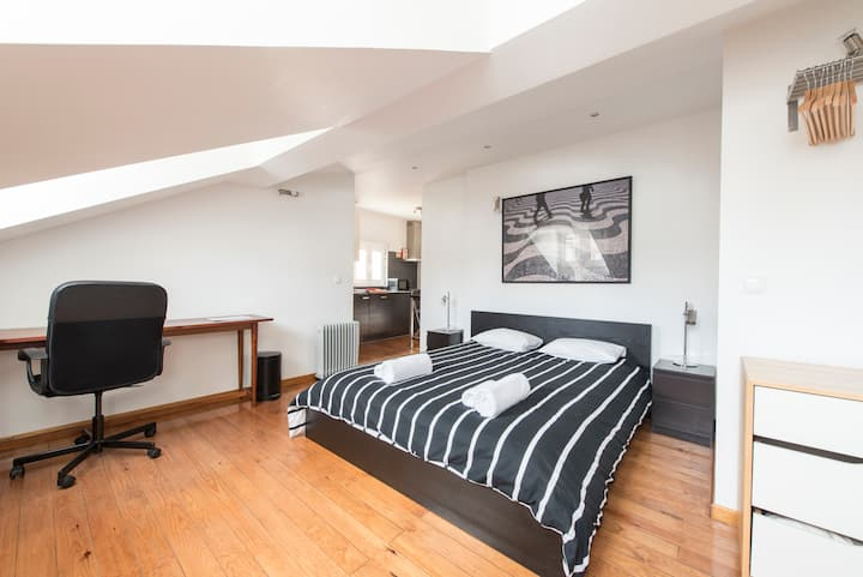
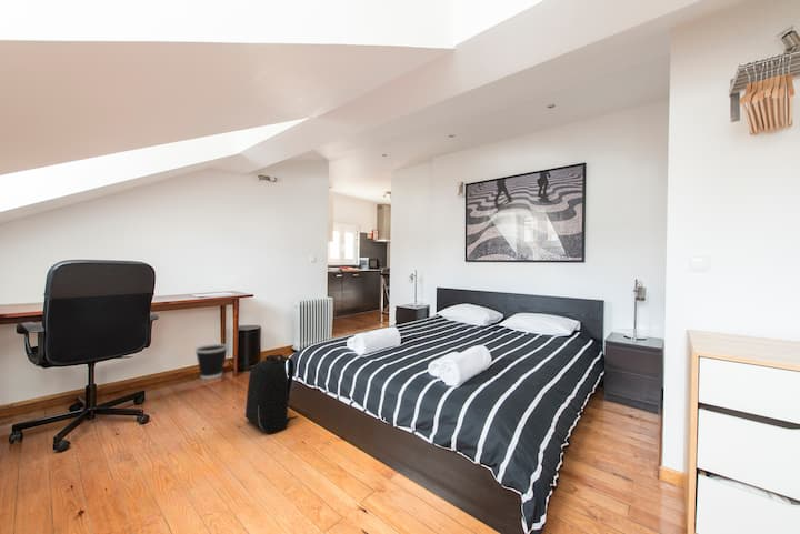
+ backpack [244,353,299,434]
+ wastebasket [193,343,229,380]
